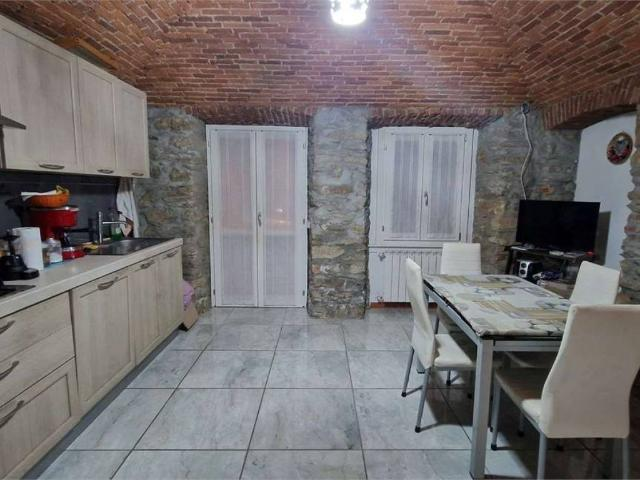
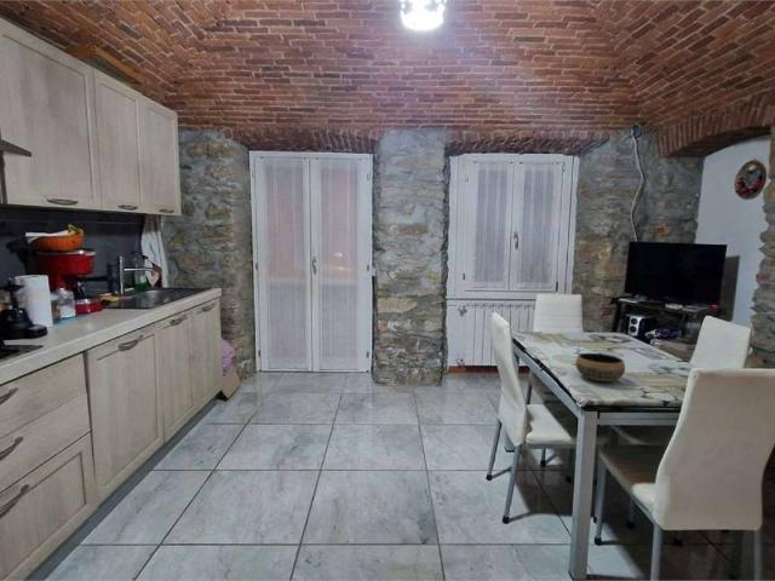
+ bowl [574,352,626,382]
